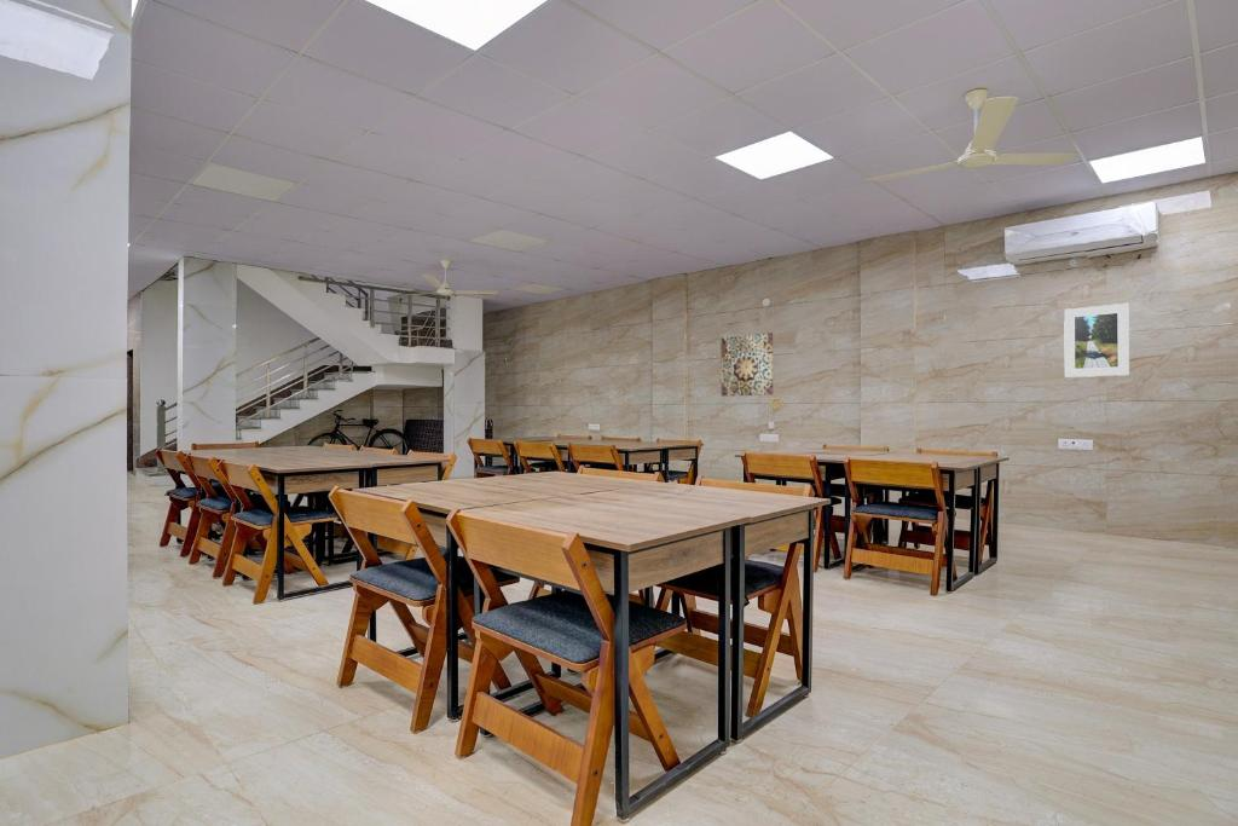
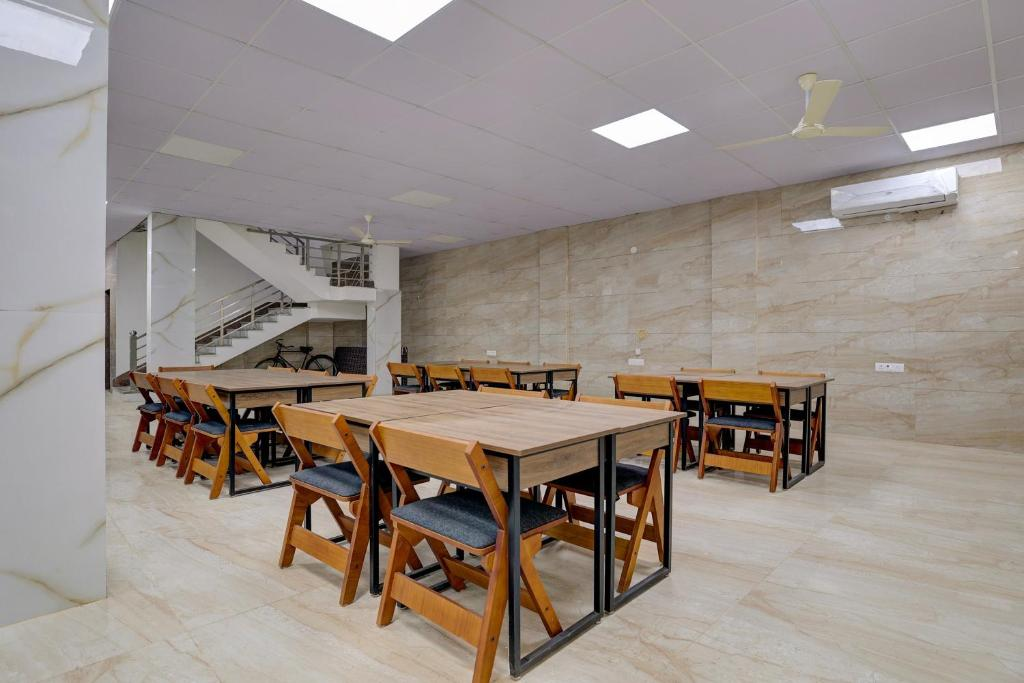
- wall art [719,331,774,398]
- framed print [1063,302,1130,379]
